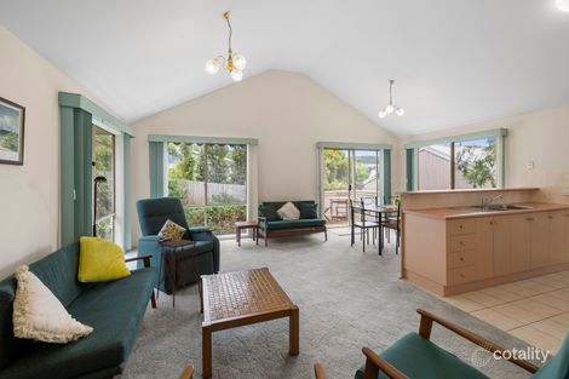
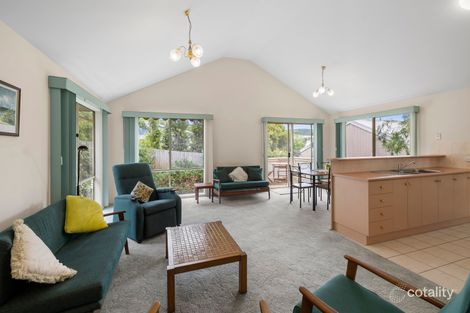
- side table [155,239,202,309]
